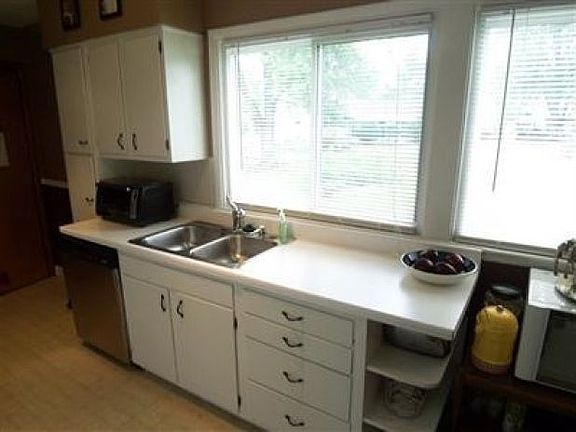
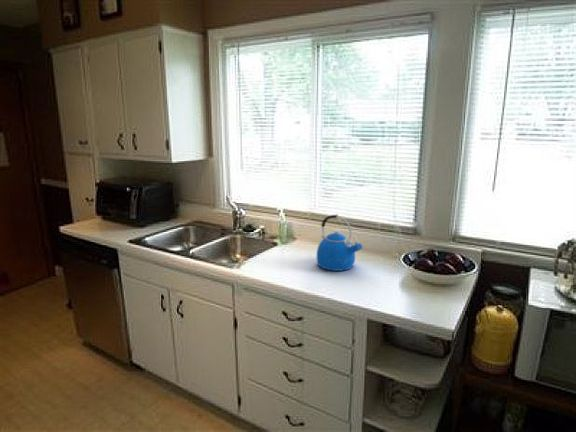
+ kettle [316,214,363,272]
